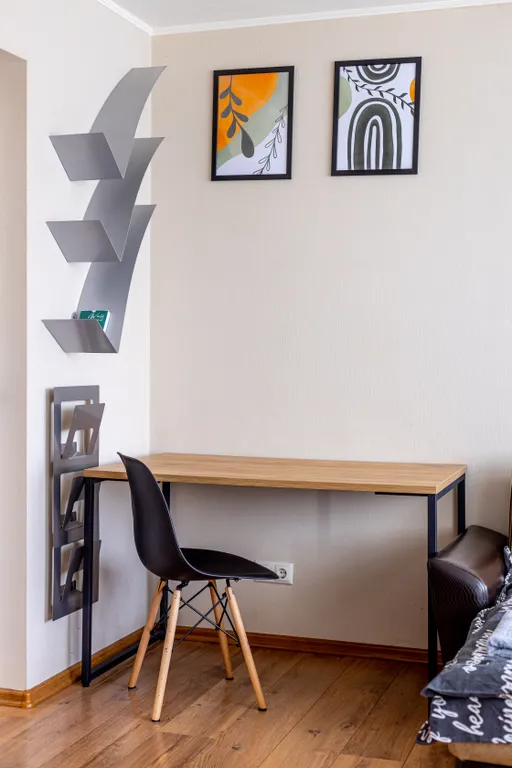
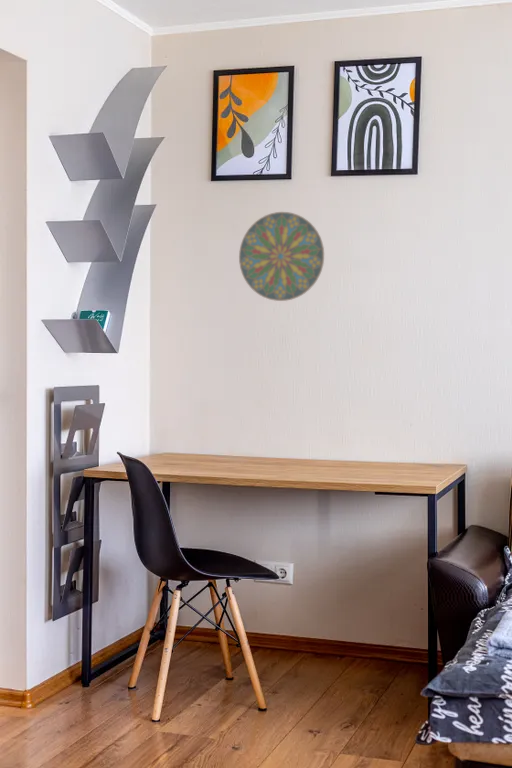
+ decorative plate [238,211,325,302]
